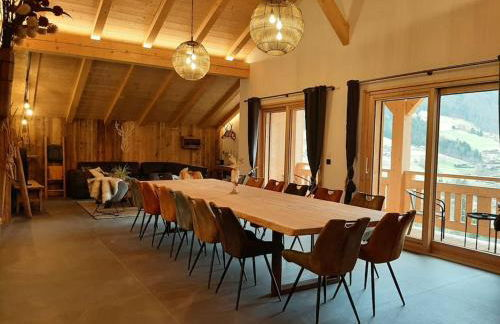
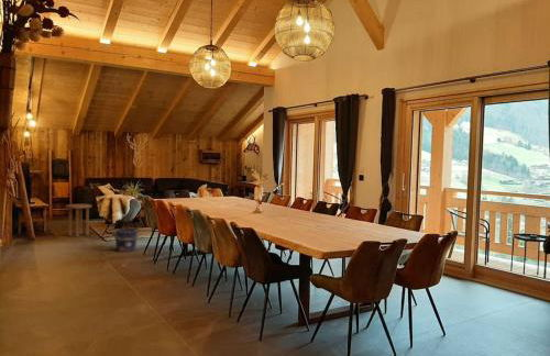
+ side table [65,203,94,237]
+ bucket [113,227,140,253]
